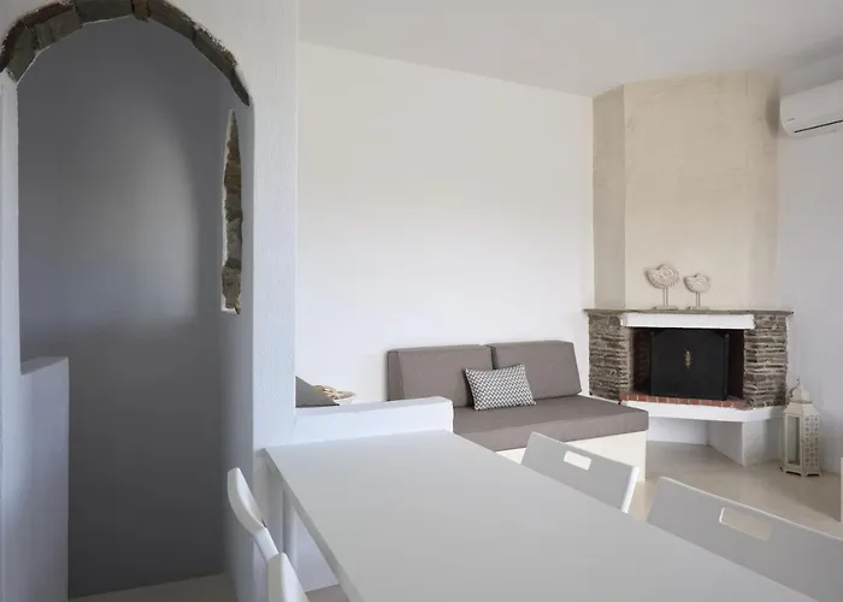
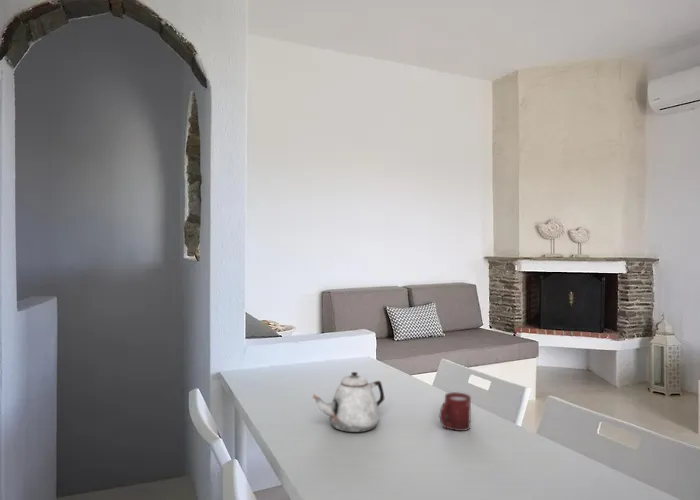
+ cup [439,391,472,432]
+ teapot [312,371,385,433]
